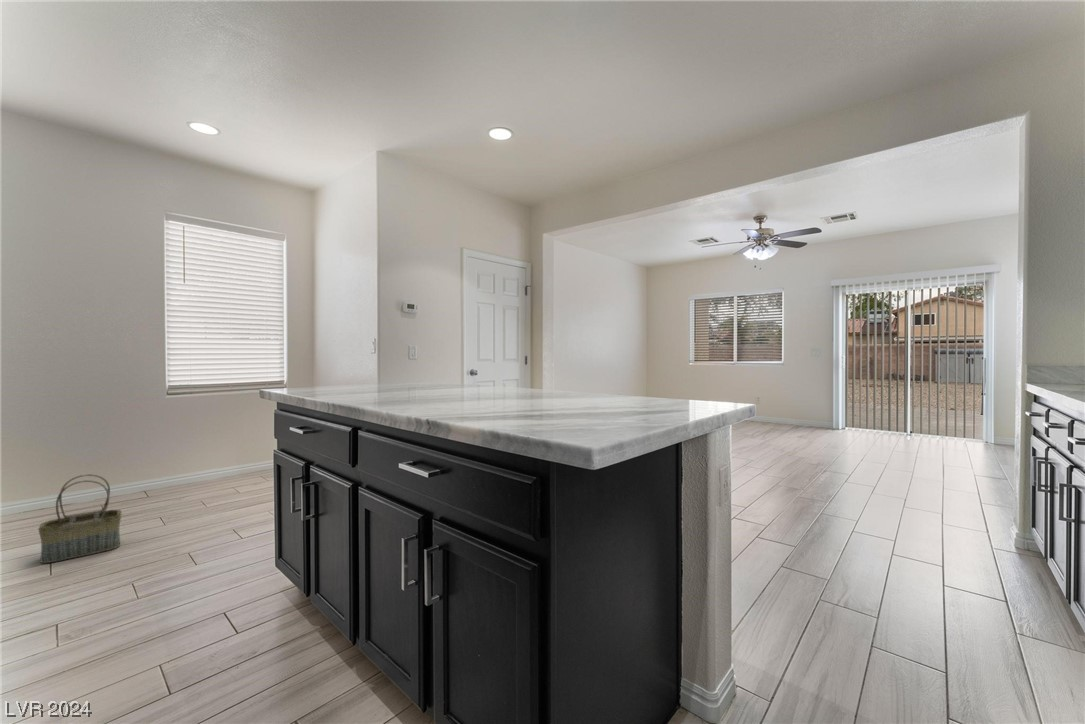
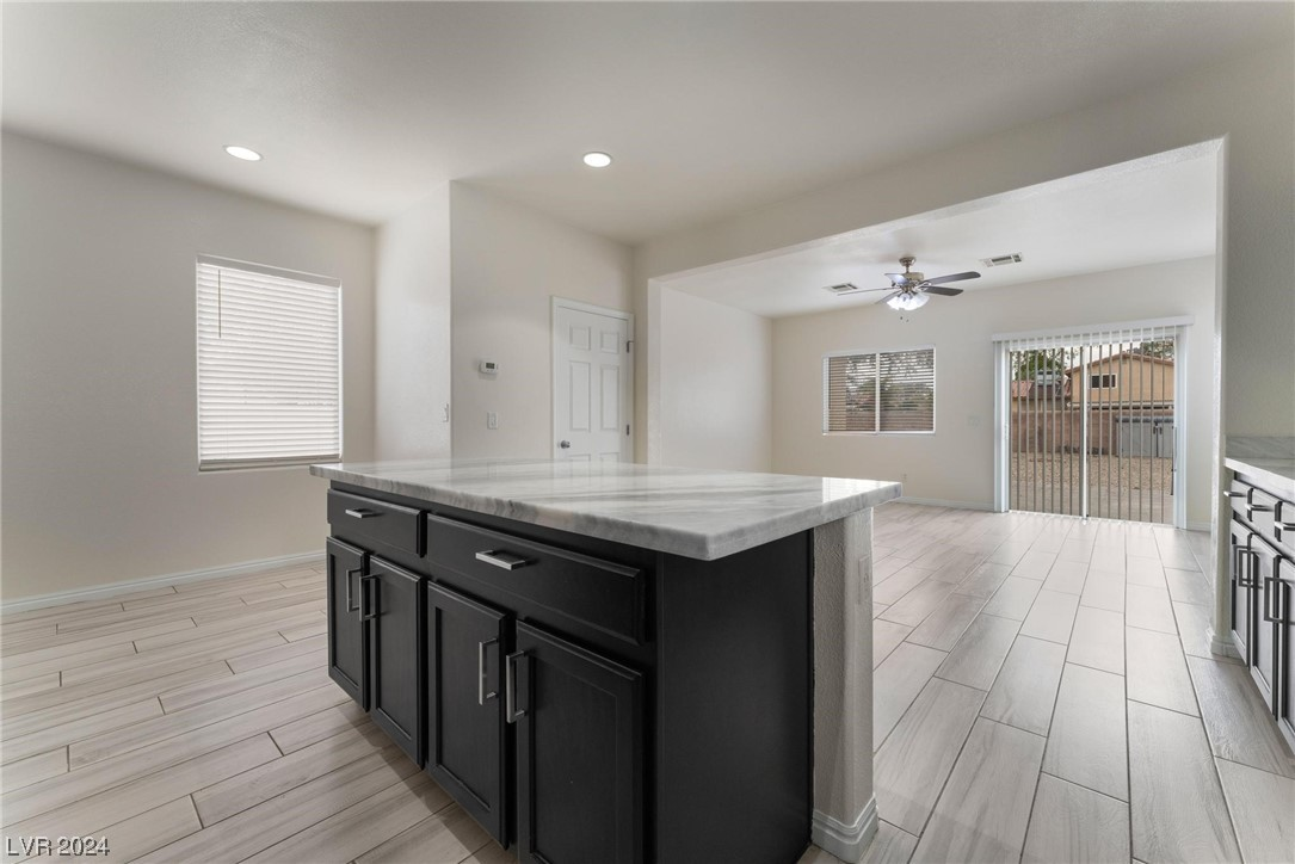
- basket [37,473,123,564]
